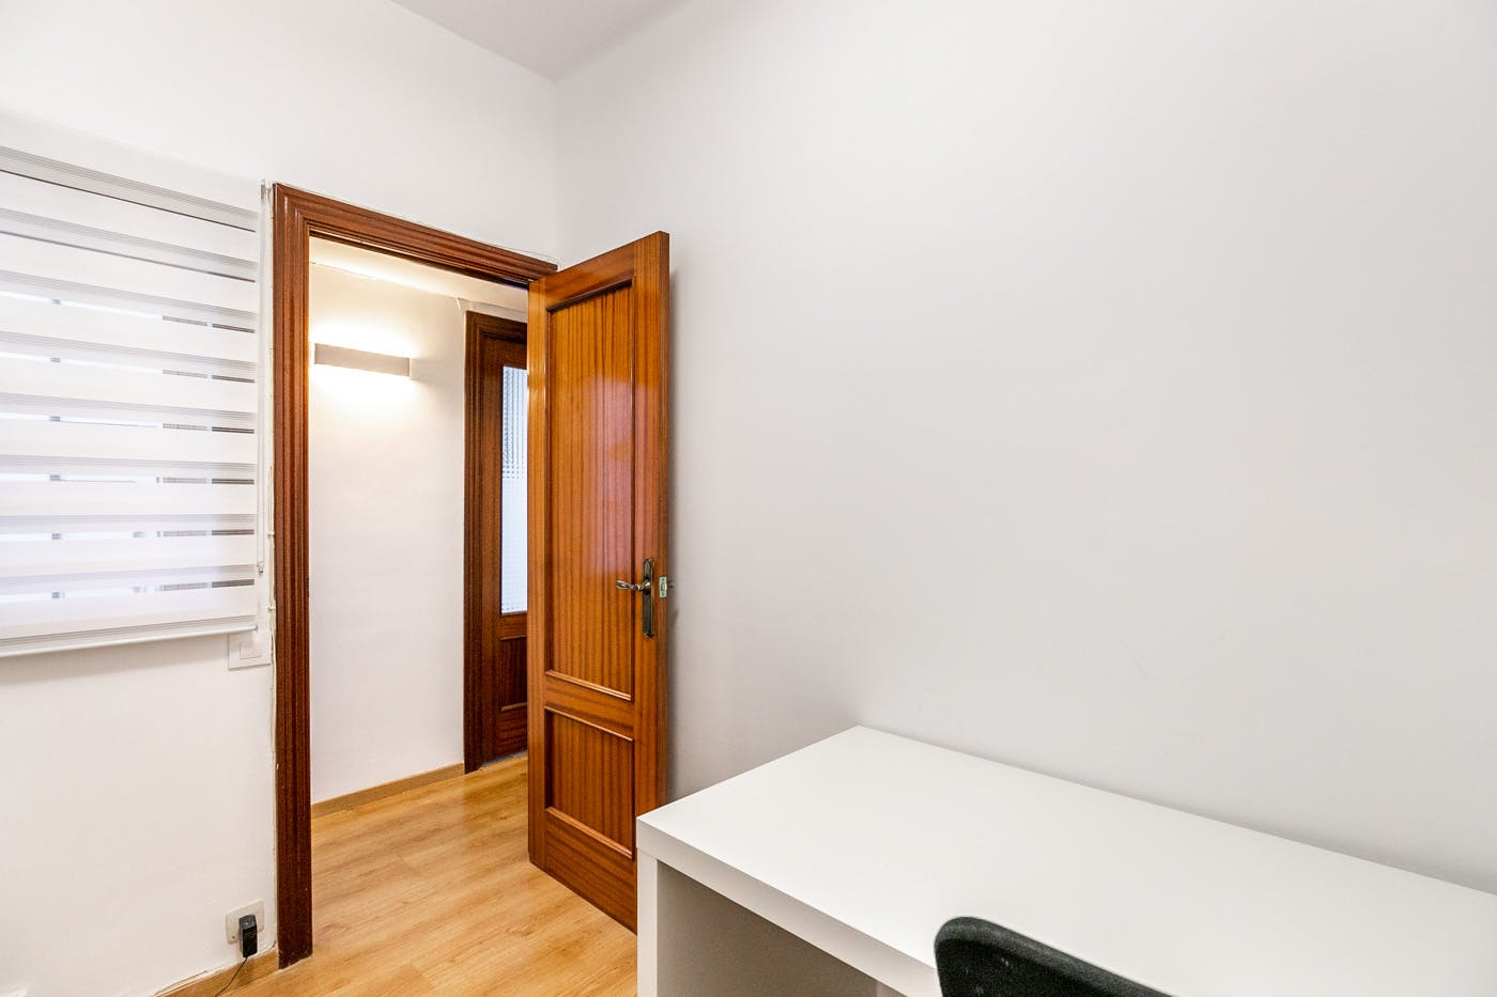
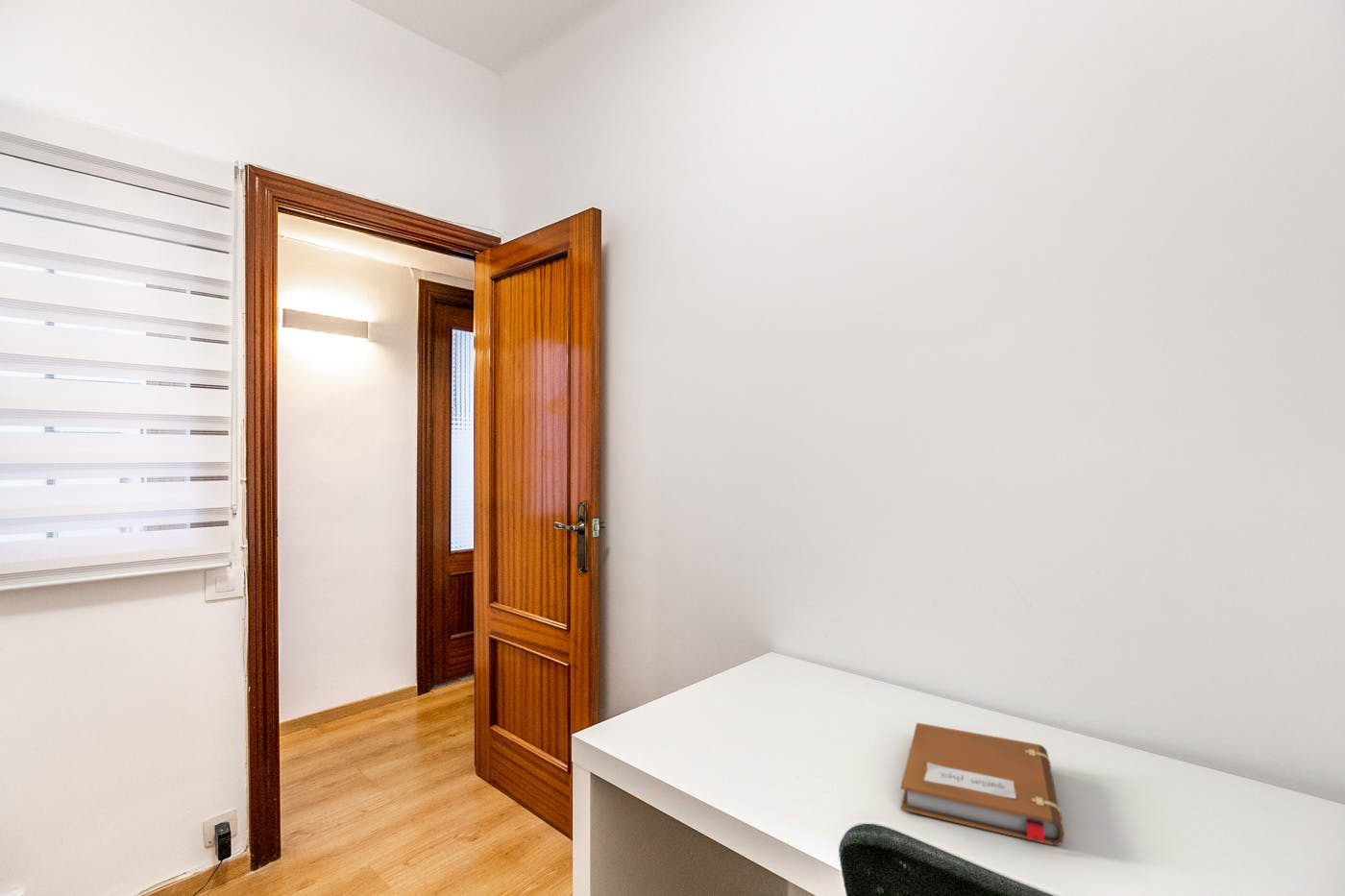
+ notebook [900,721,1064,846]
